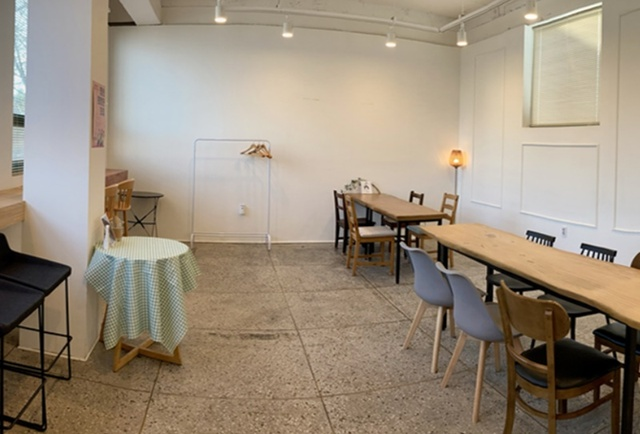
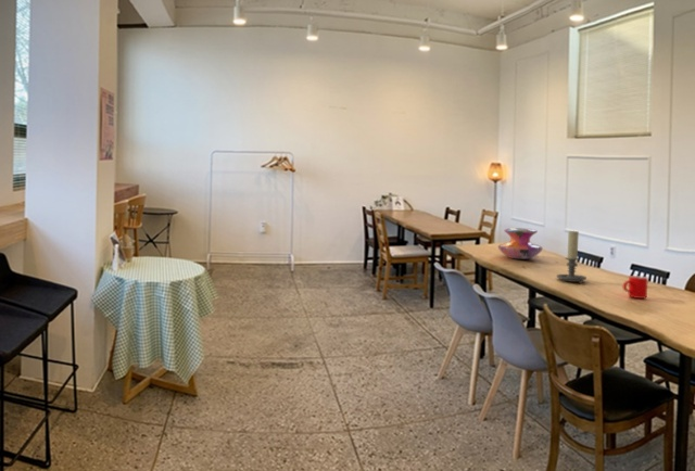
+ decorative vase [497,227,544,260]
+ mug [622,275,649,300]
+ candle holder [556,230,587,284]
